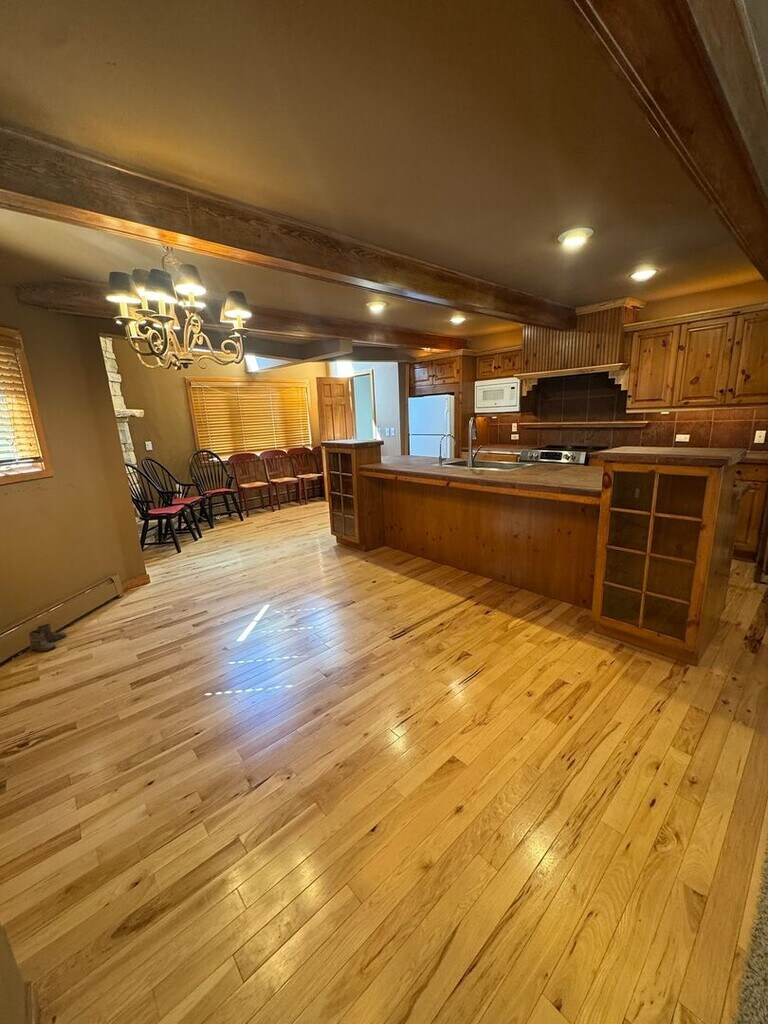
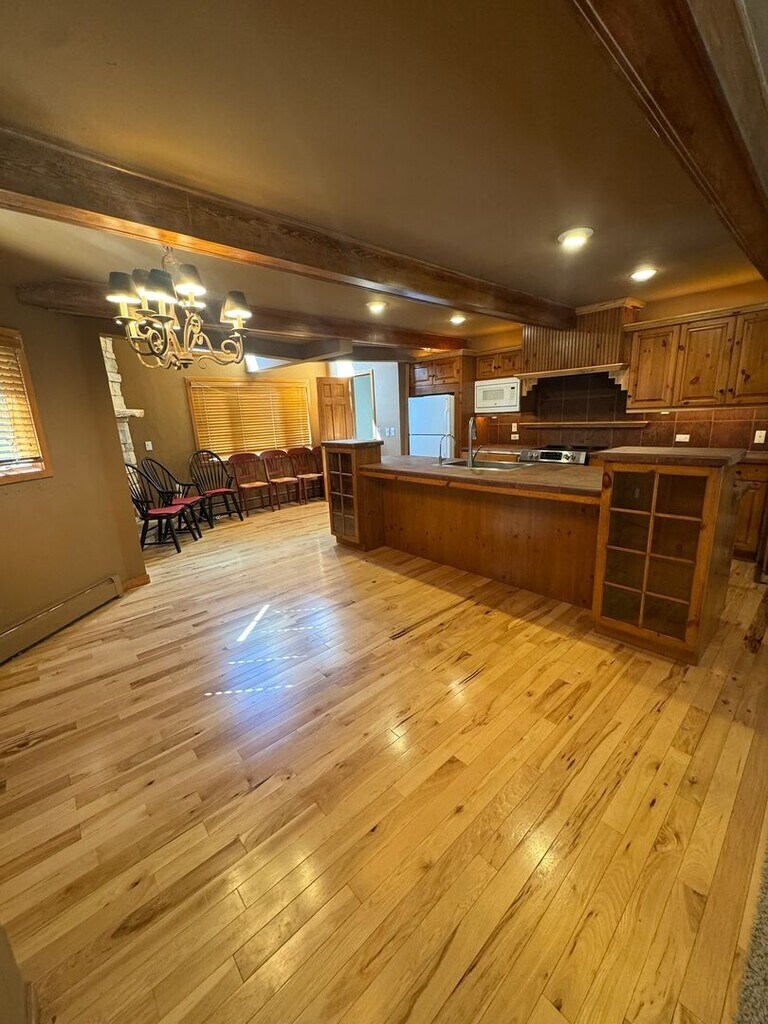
- boots [28,623,68,655]
